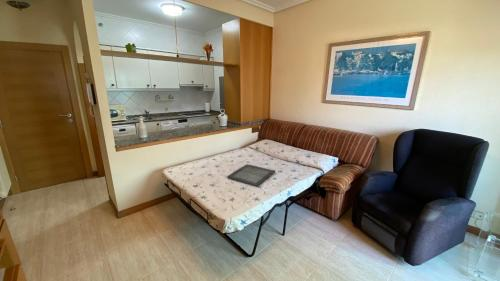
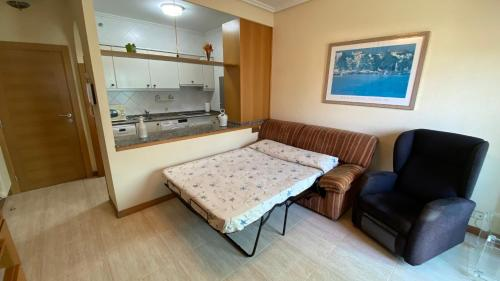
- serving tray [226,163,276,187]
